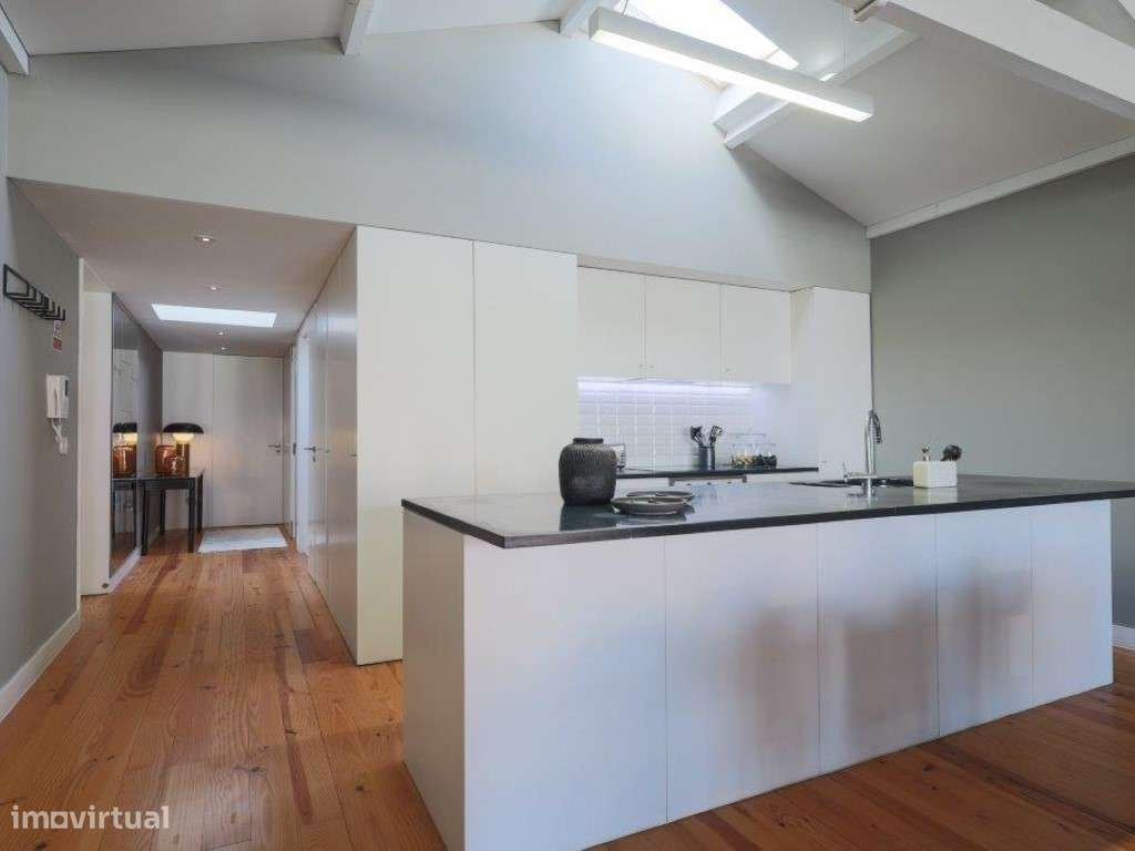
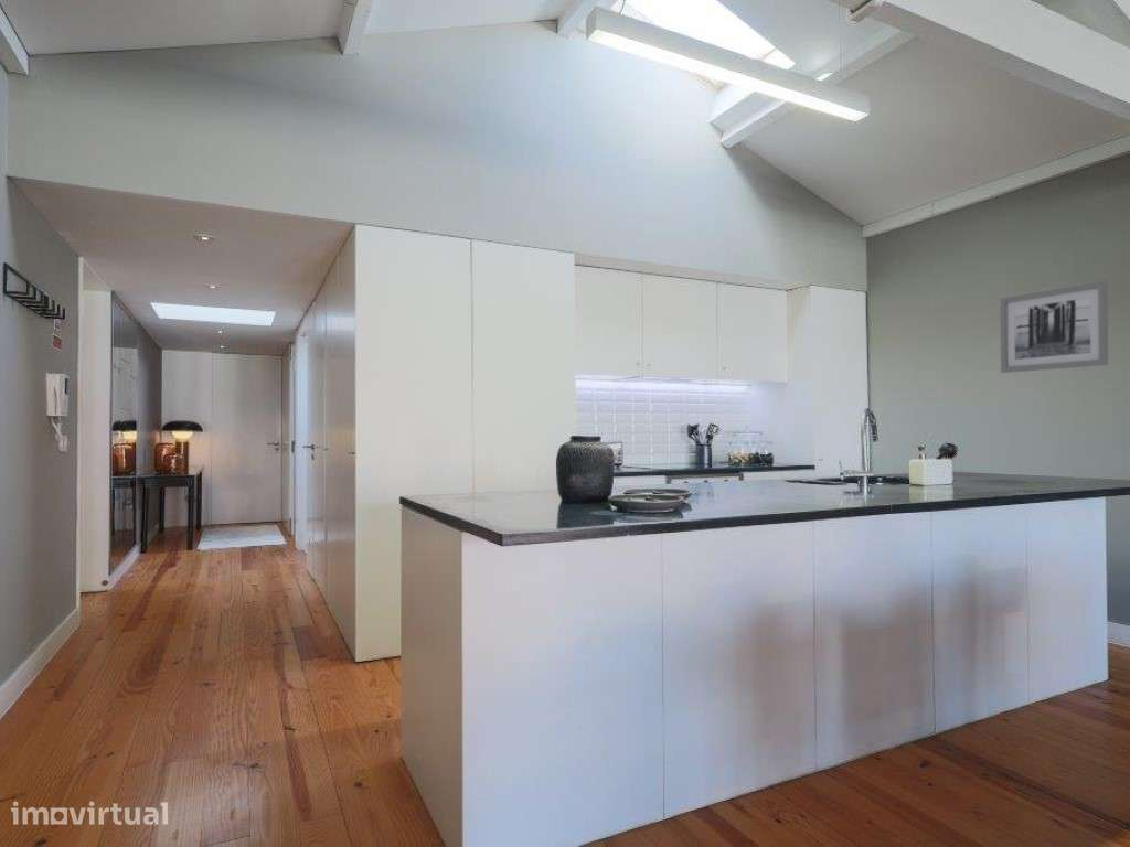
+ wall art [999,280,1109,374]
